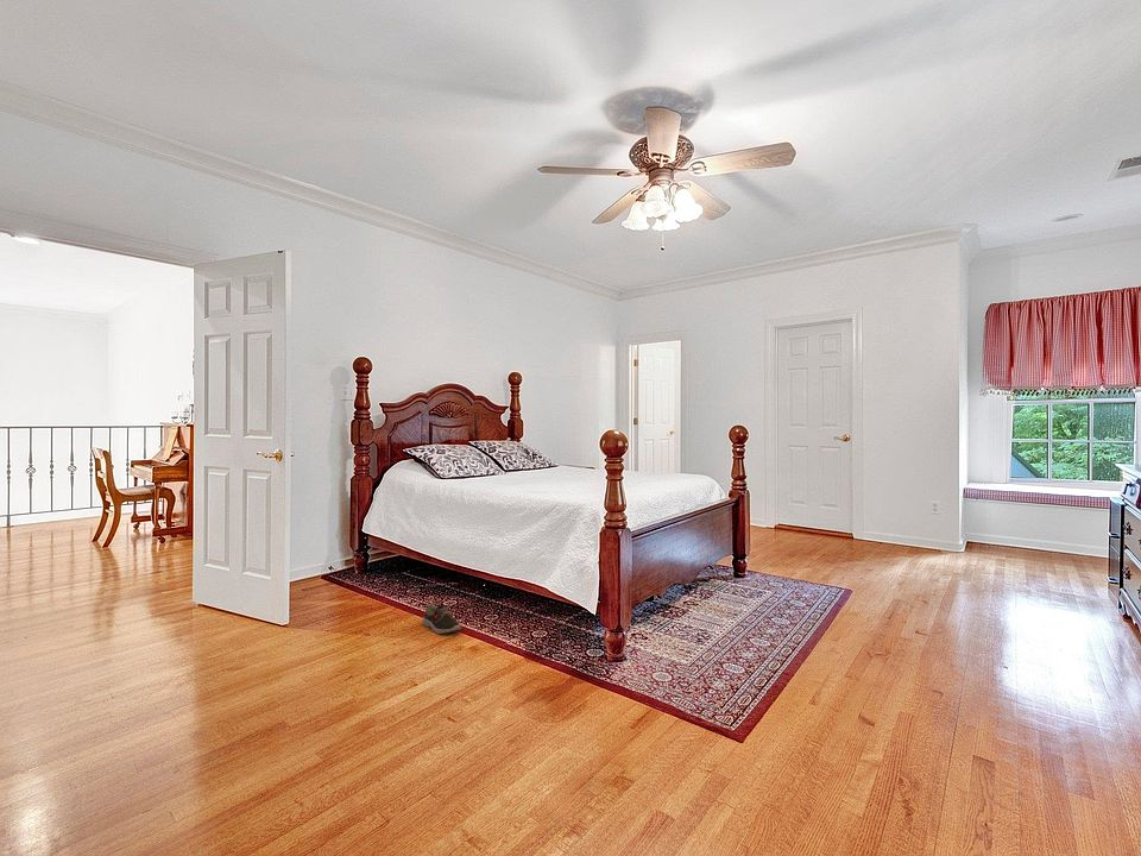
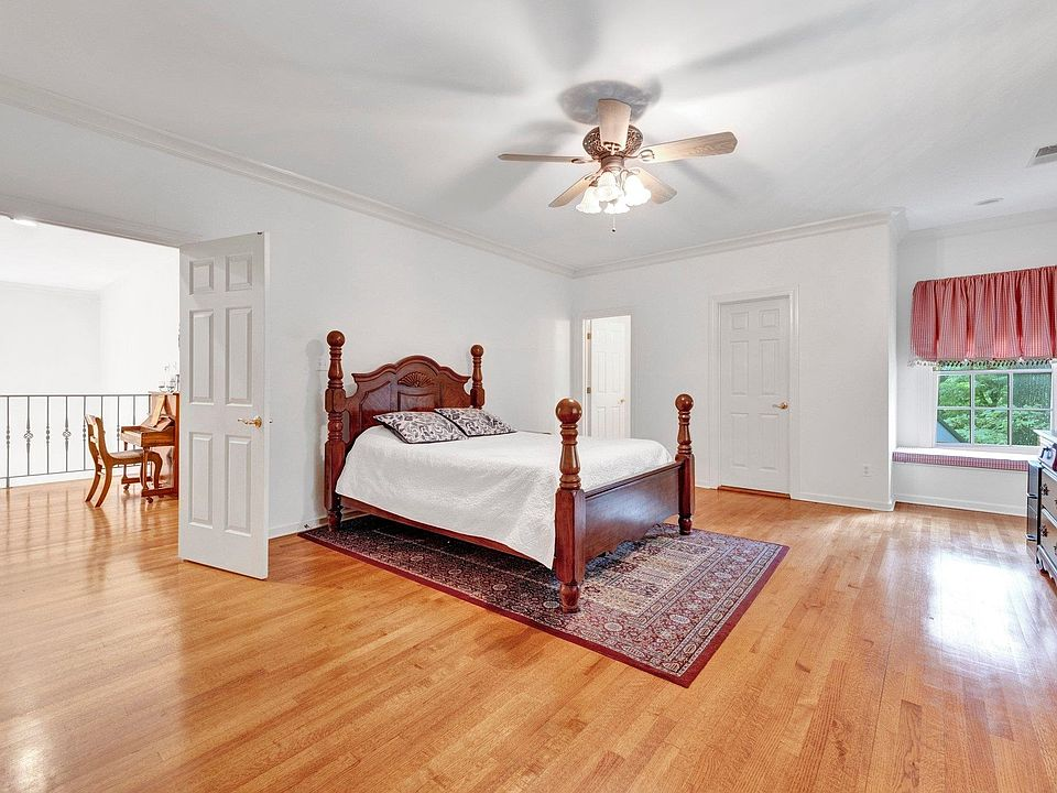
- shoe [422,603,461,635]
